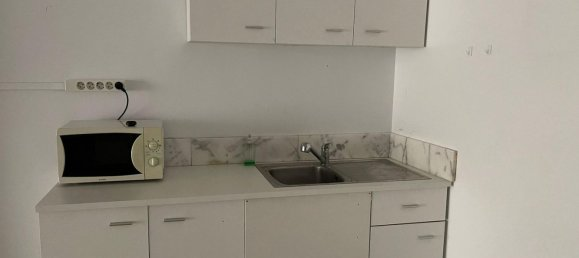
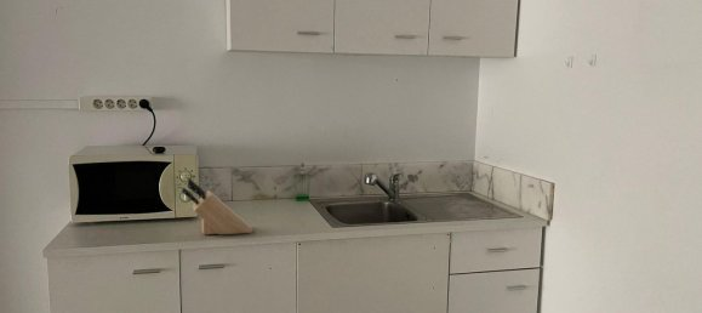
+ knife block [181,177,253,235]
